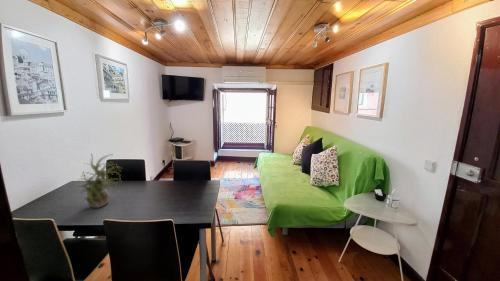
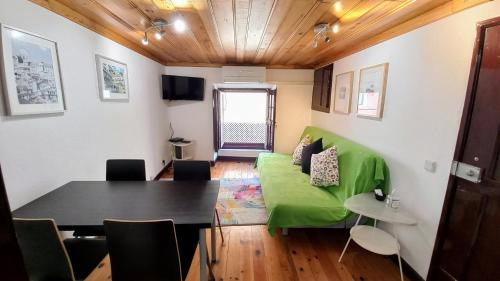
- potted plant [72,153,123,209]
